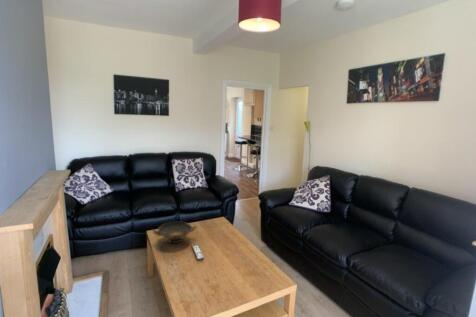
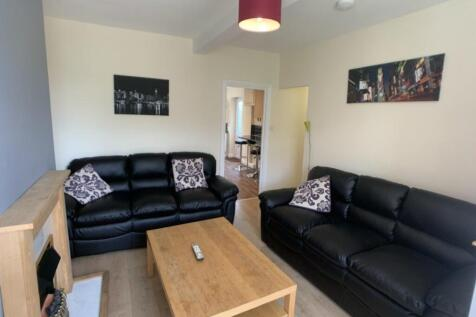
- decorative bowl [152,221,197,244]
